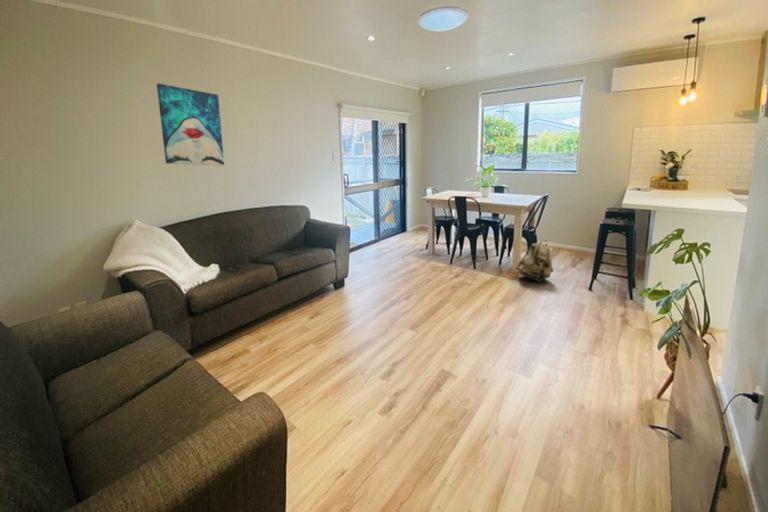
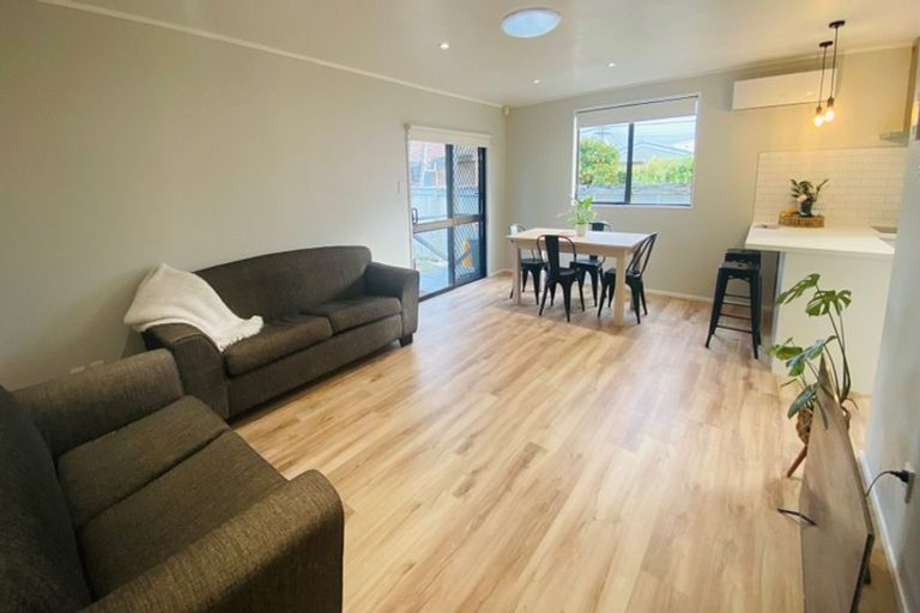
- backpack [515,239,554,283]
- wall art [156,82,225,167]
